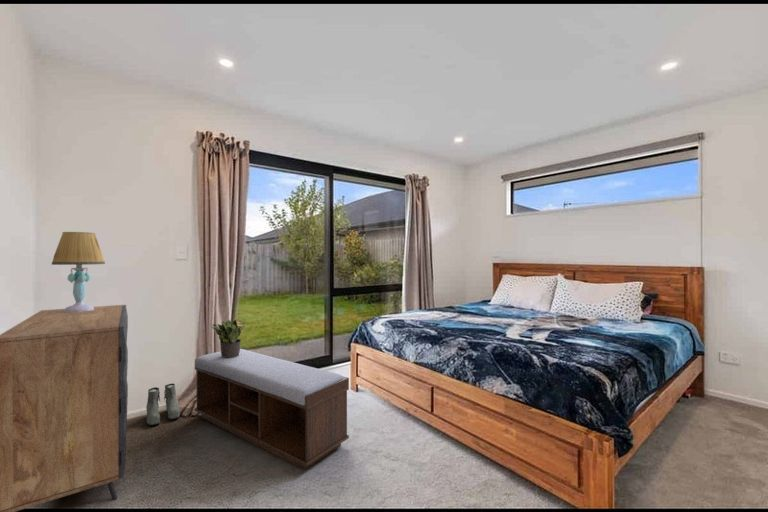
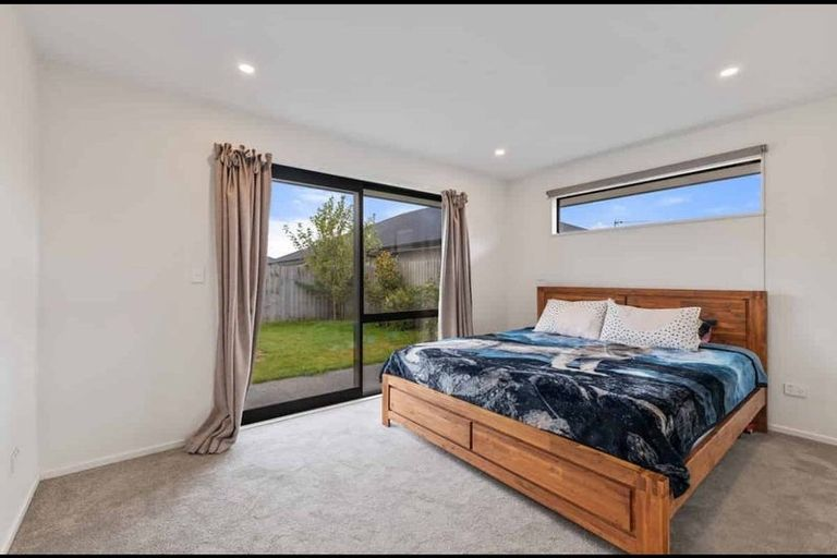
- potted plant [210,317,247,357]
- table lamp [50,231,106,312]
- boots [145,383,181,426]
- bench [194,348,350,471]
- dresser [0,304,129,512]
